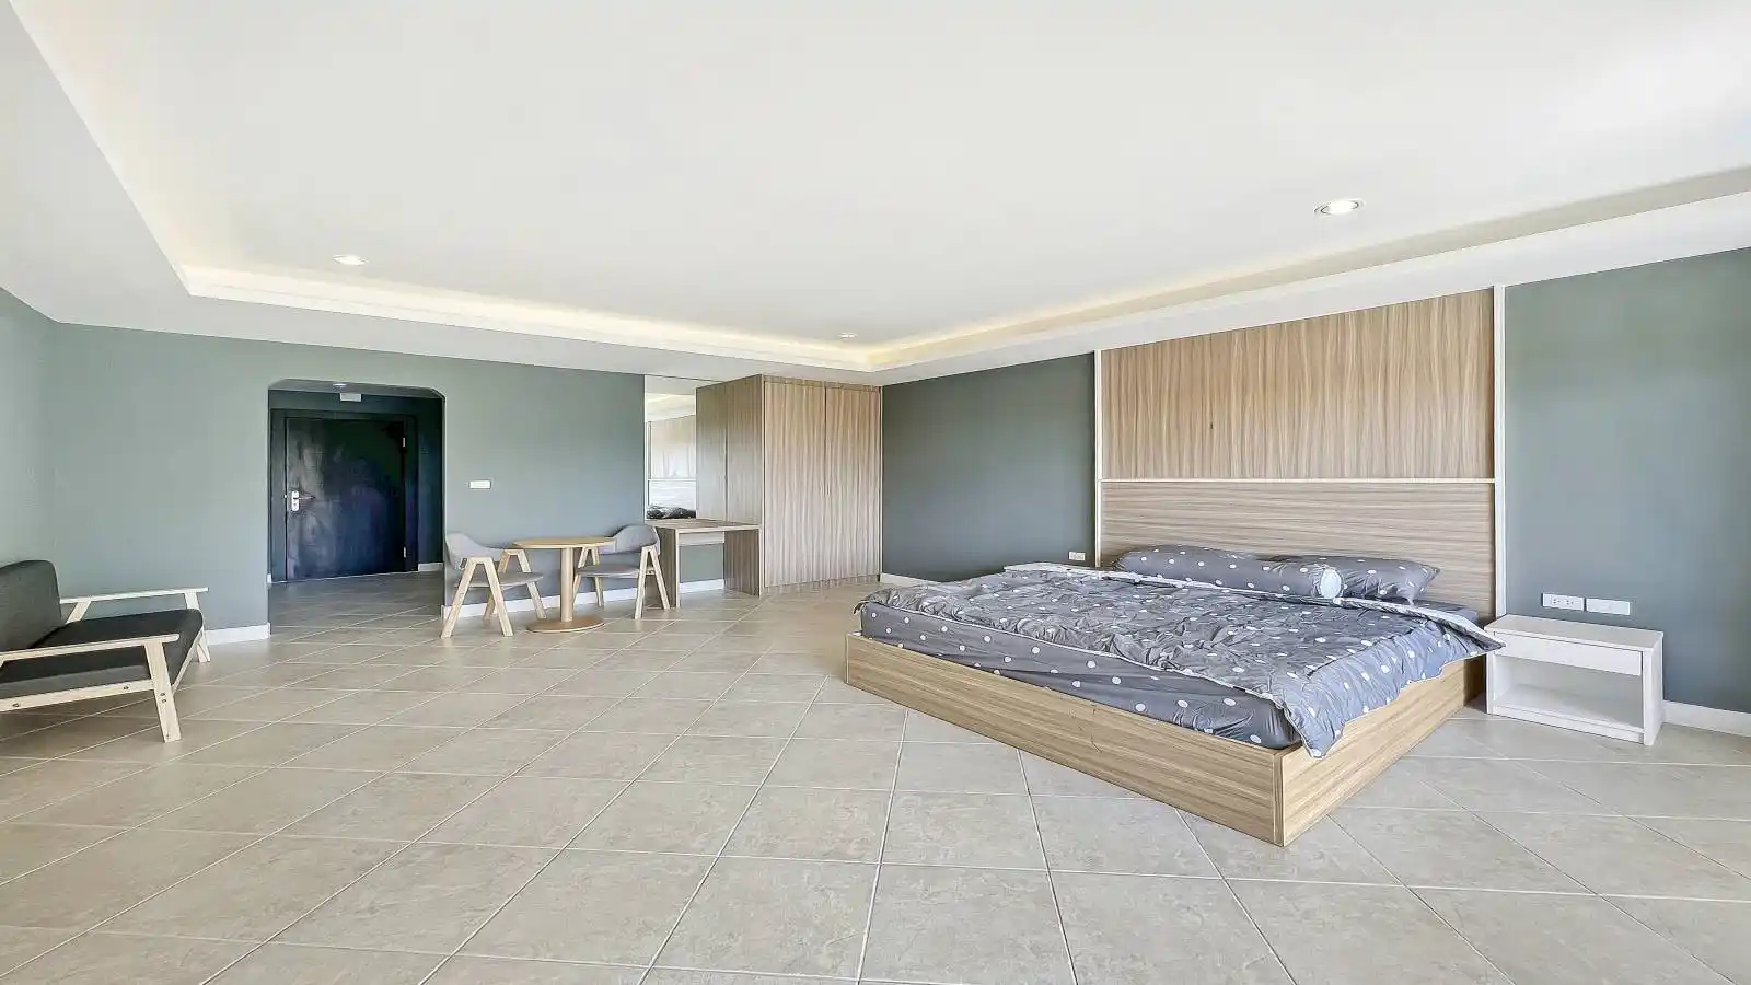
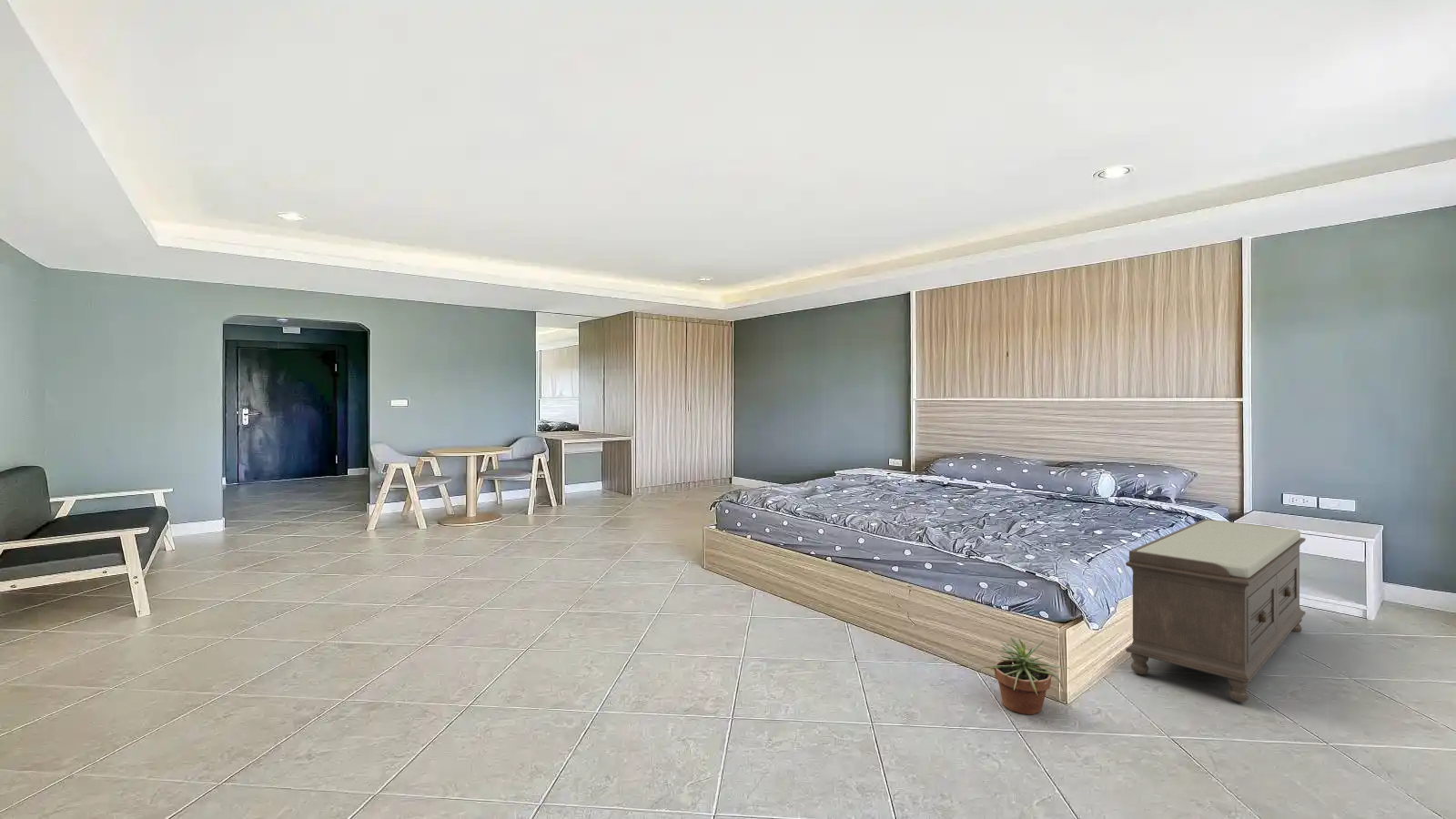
+ bench [1125,518,1307,703]
+ potted plant [979,636,1072,715]
